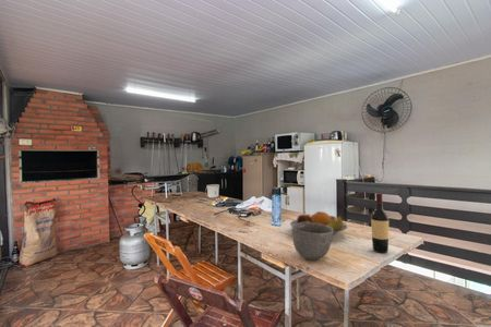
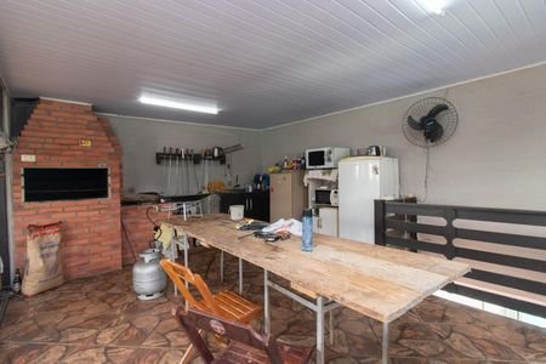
- fruit bowl [289,210,348,237]
- bowl [290,222,334,261]
- wine bottle [370,192,390,254]
